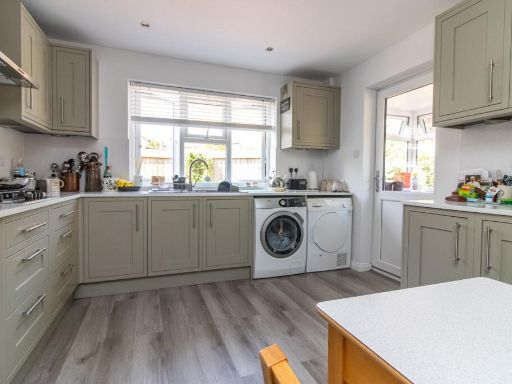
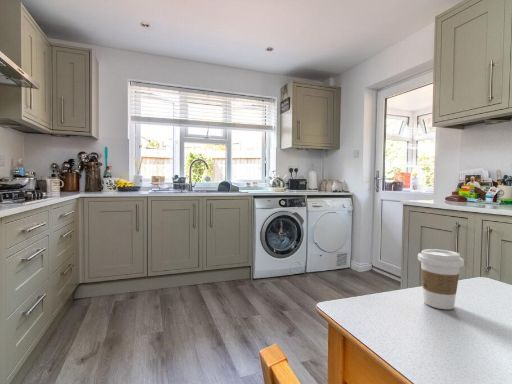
+ coffee cup [417,248,465,310]
